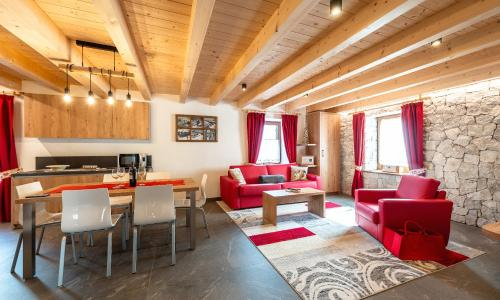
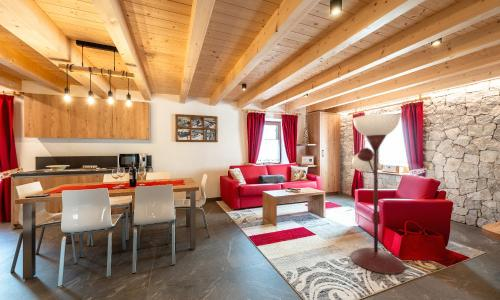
+ floor lamp [349,113,406,275]
